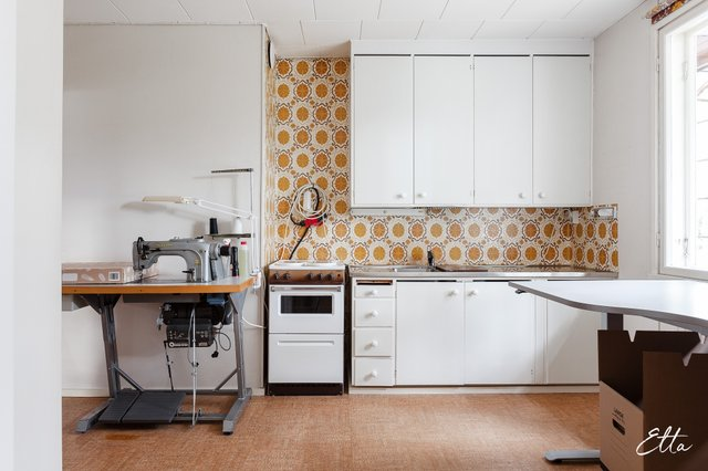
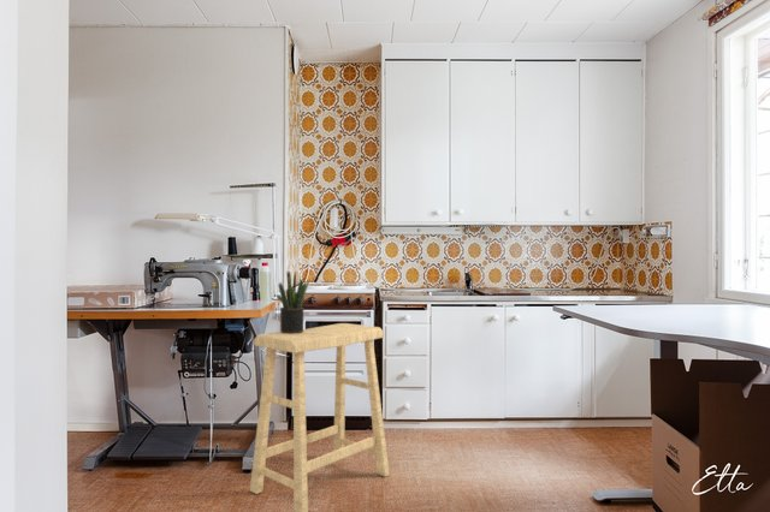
+ potted plant [276,270,310,333]
+ stool [249,322,391,512]
